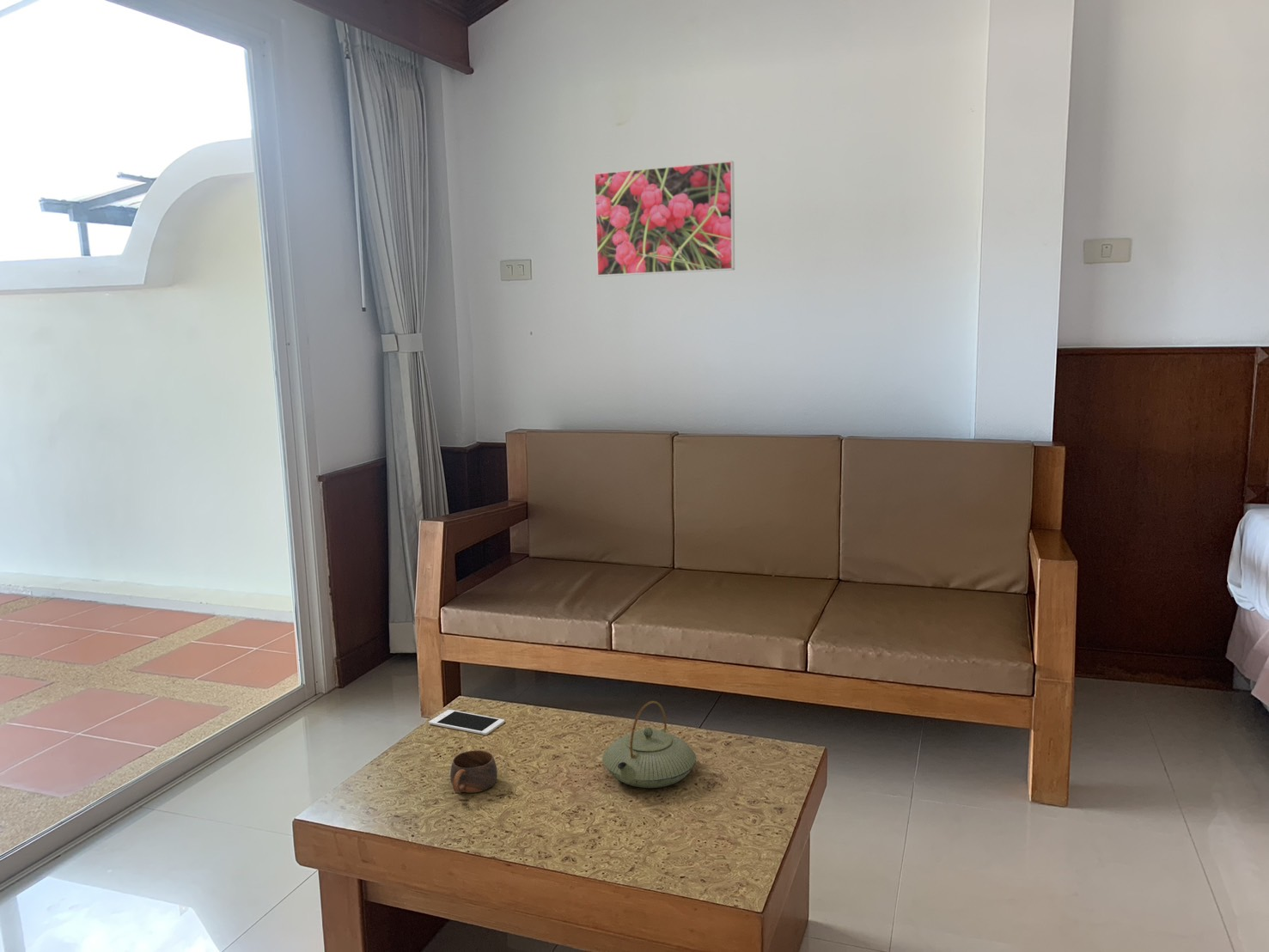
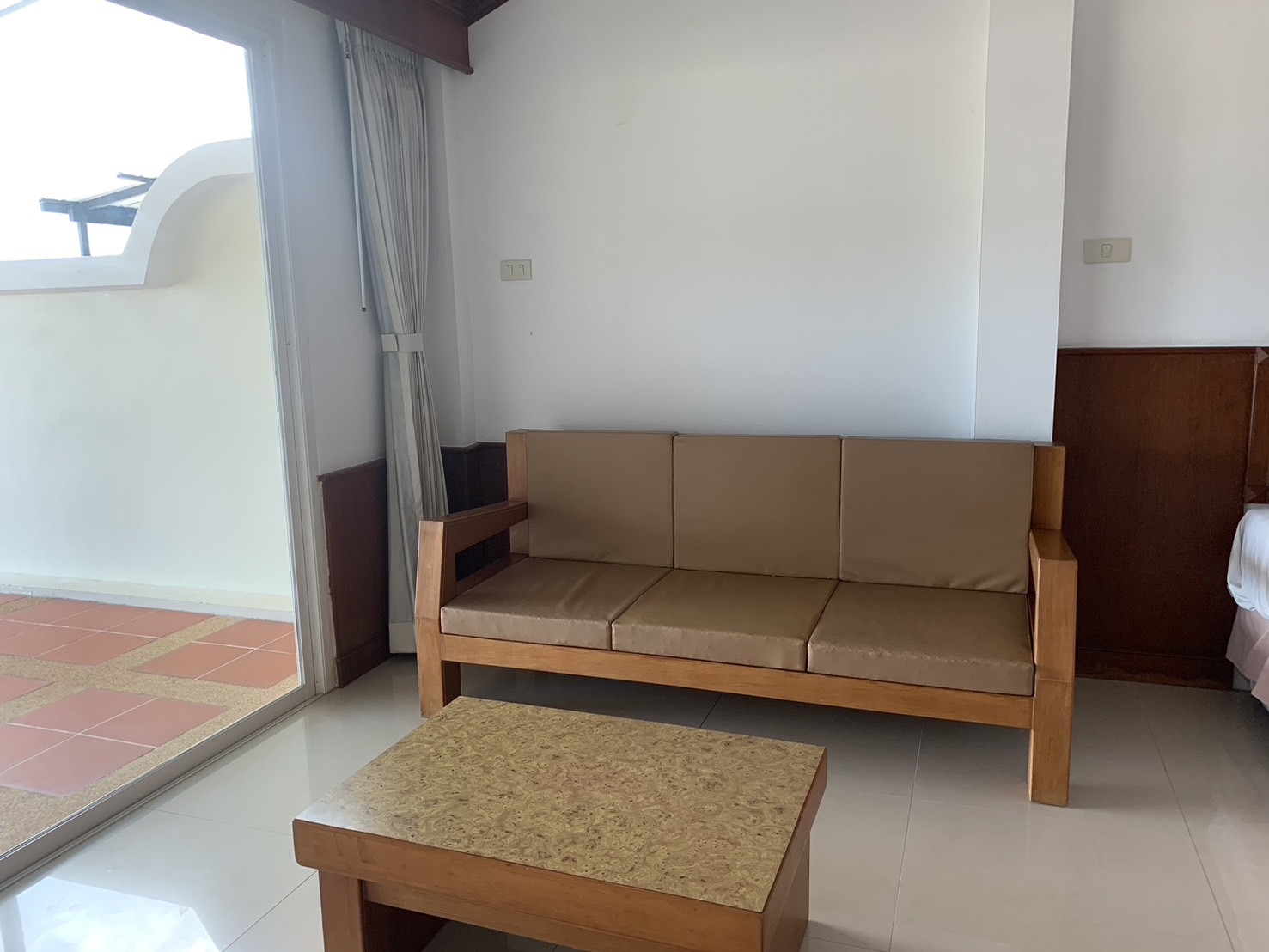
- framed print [593,160,735,278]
- teapot [601,700,697,789]
- cell phone [428,709,505,735]
- cup [449,749,498,794]
